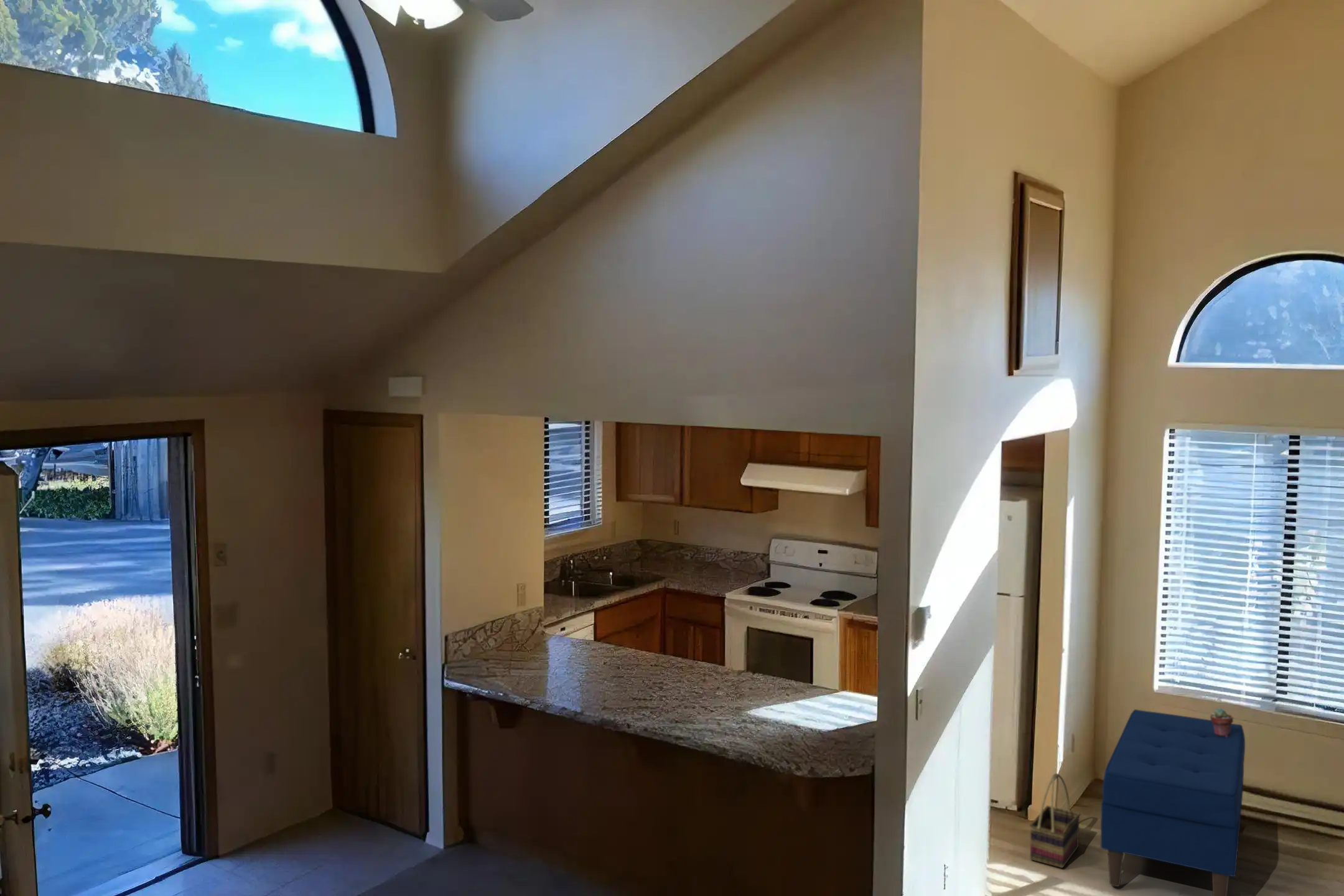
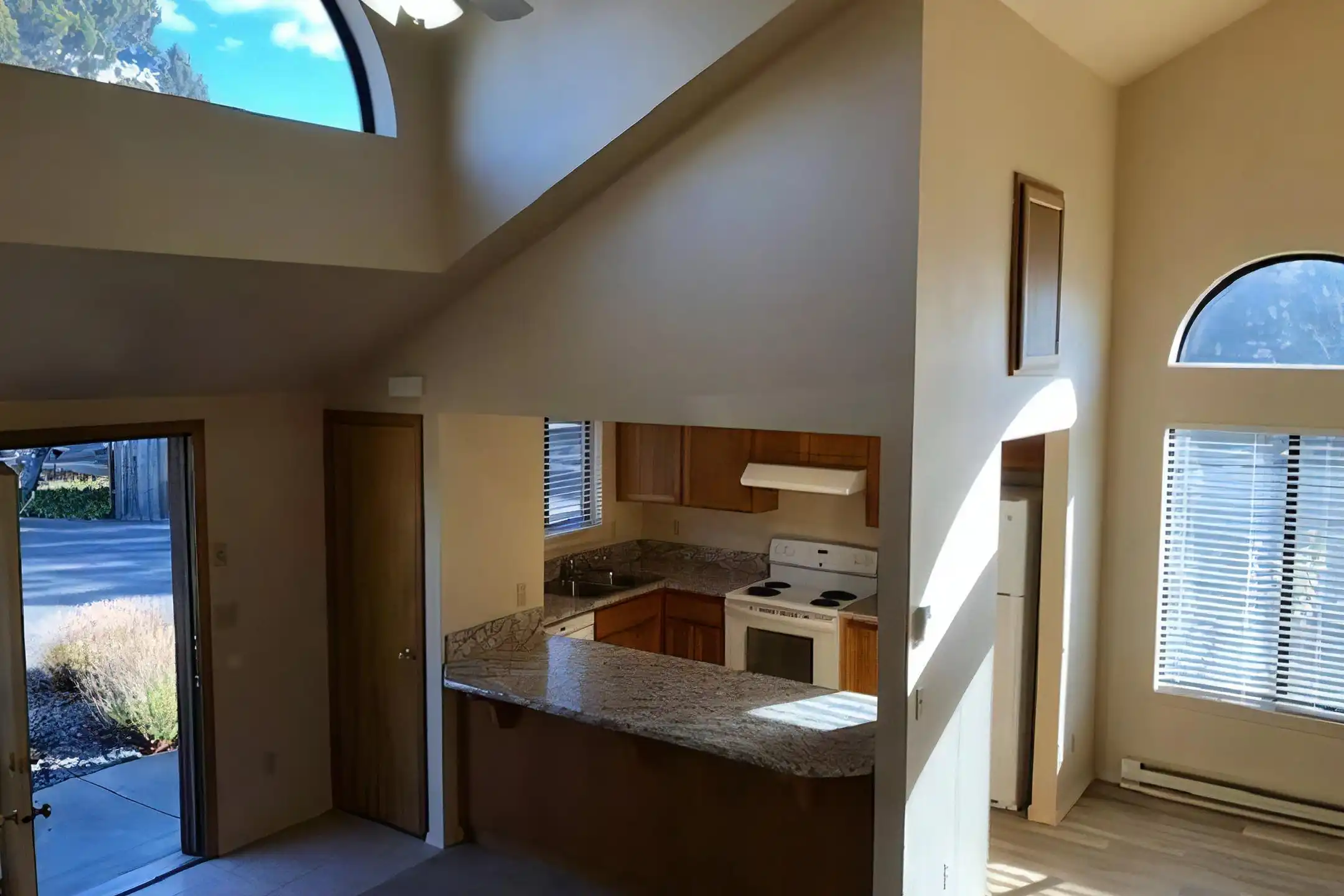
- potted succulent [1210,707,1234,737]
- basket [1029,773,1081,869]
- bench [1100,709,1246,896]
